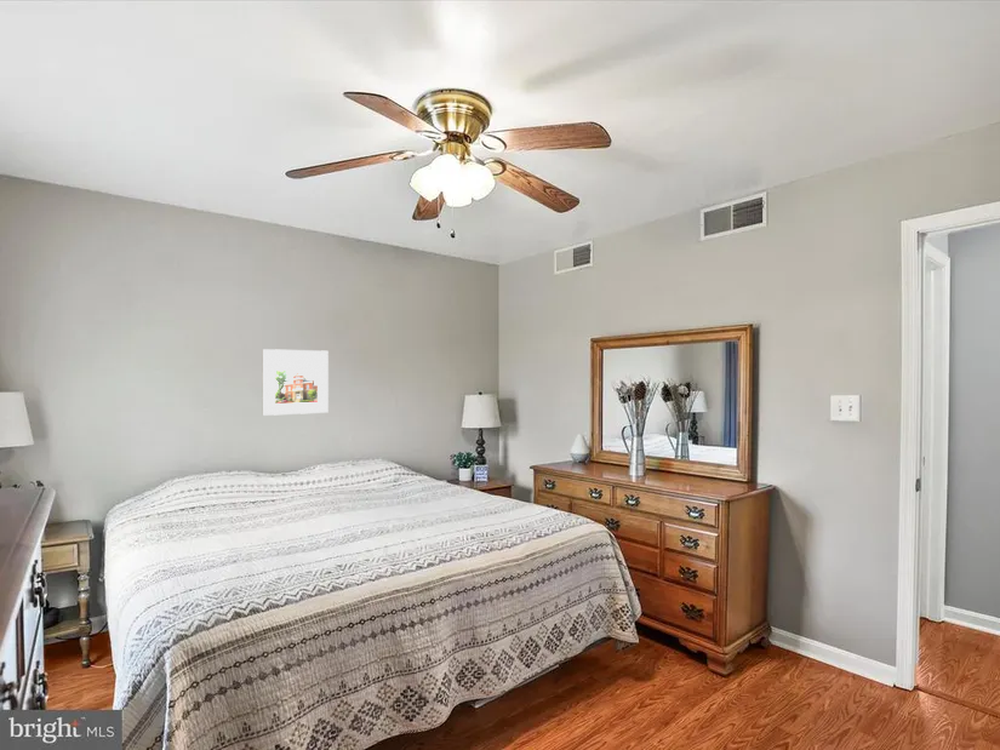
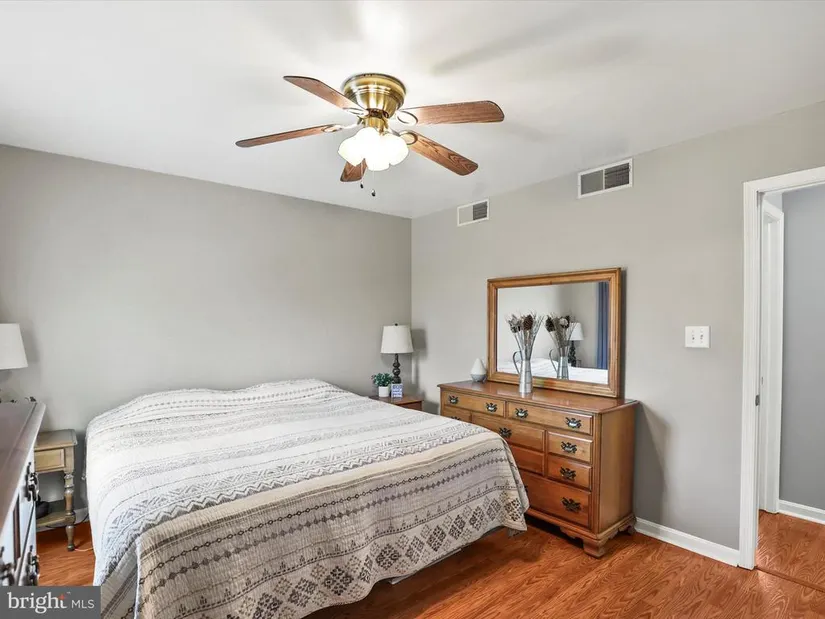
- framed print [262,348,330,417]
